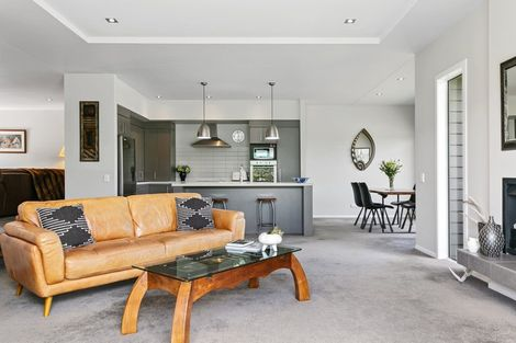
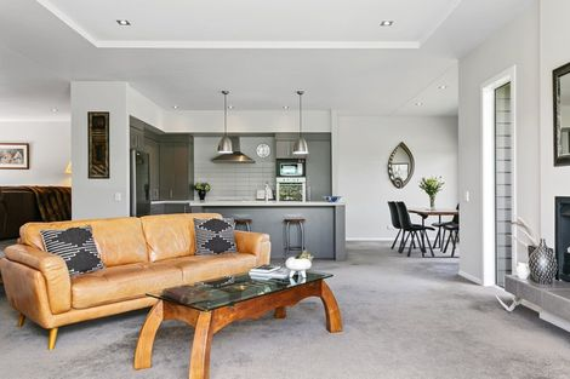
+ book [161,283,212,305]
